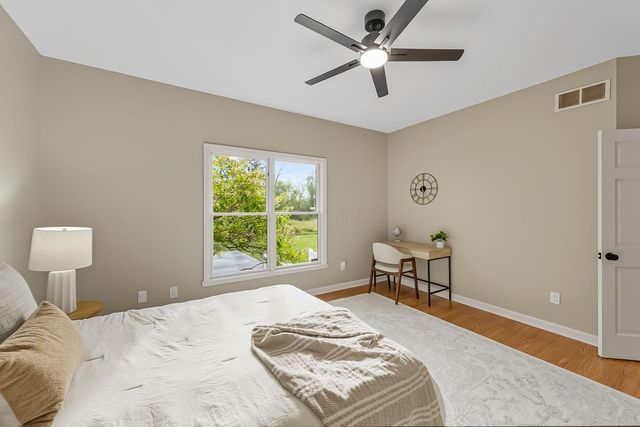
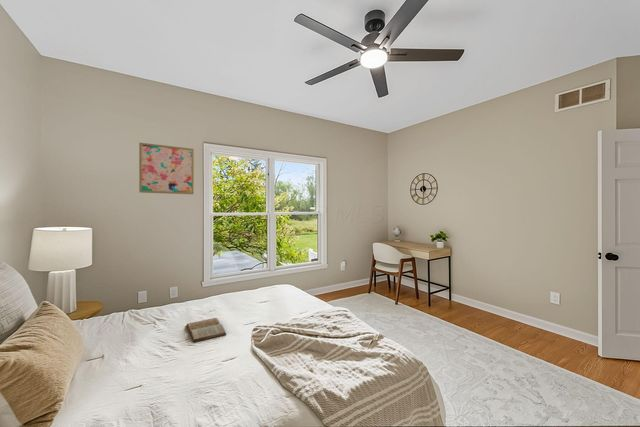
+ wall art [138,142,195,195]
+ book [185,317,227,343]
